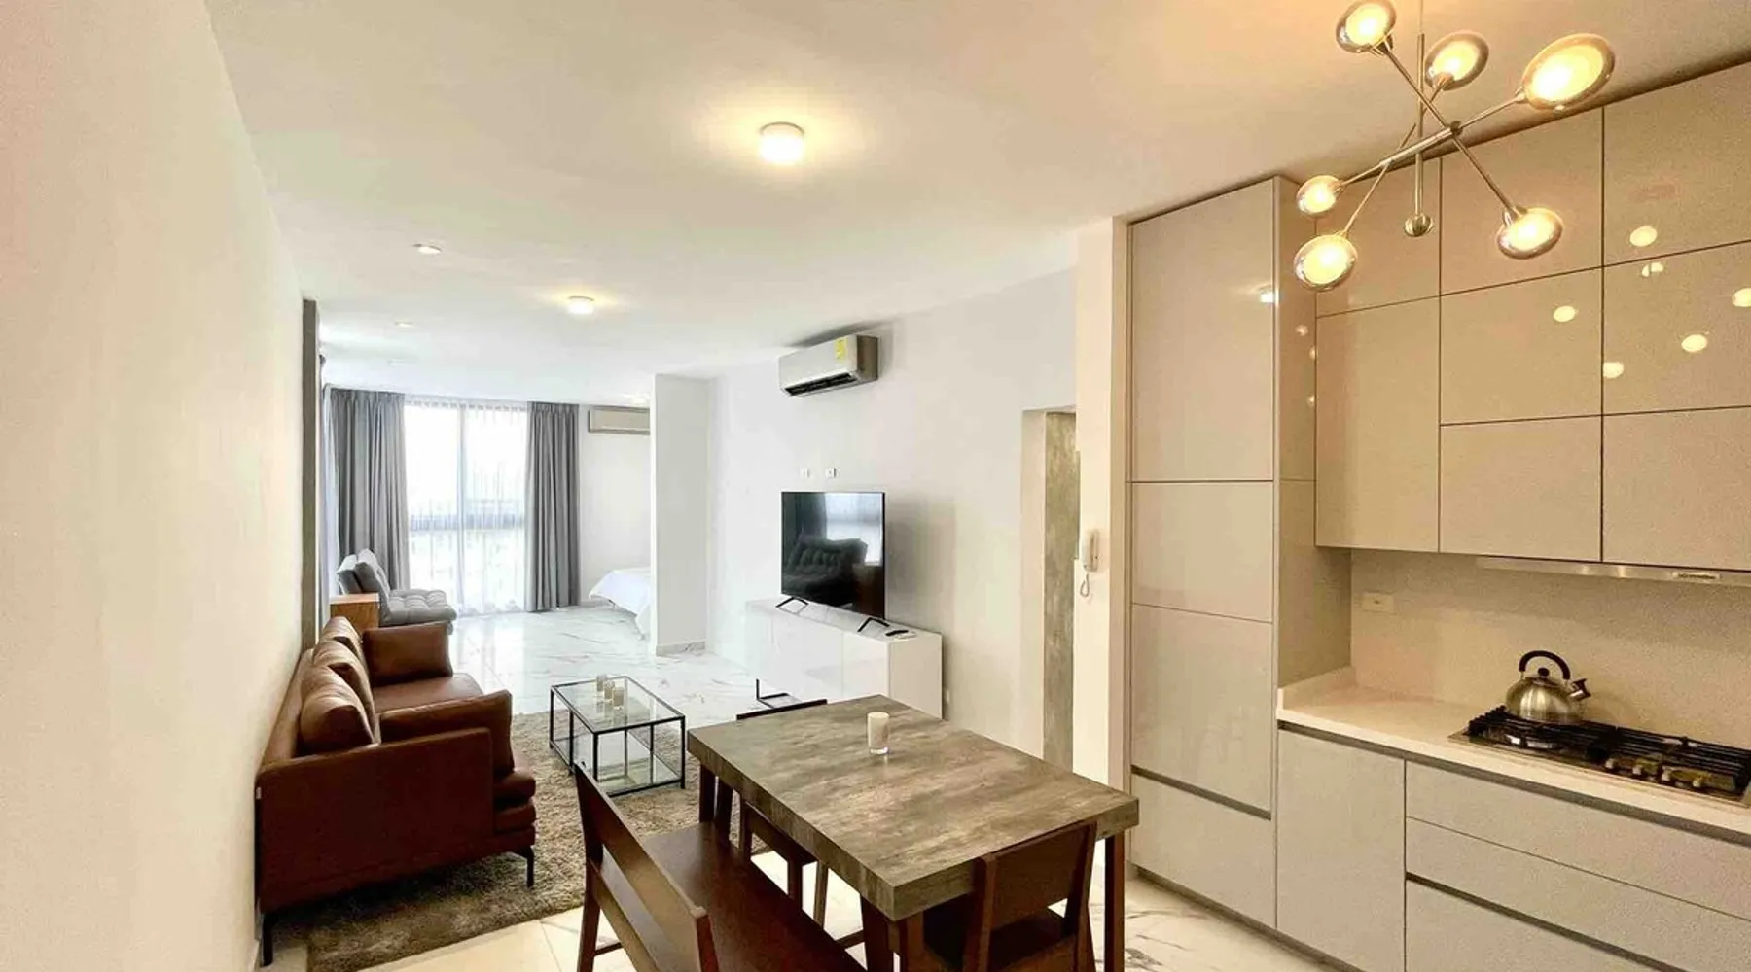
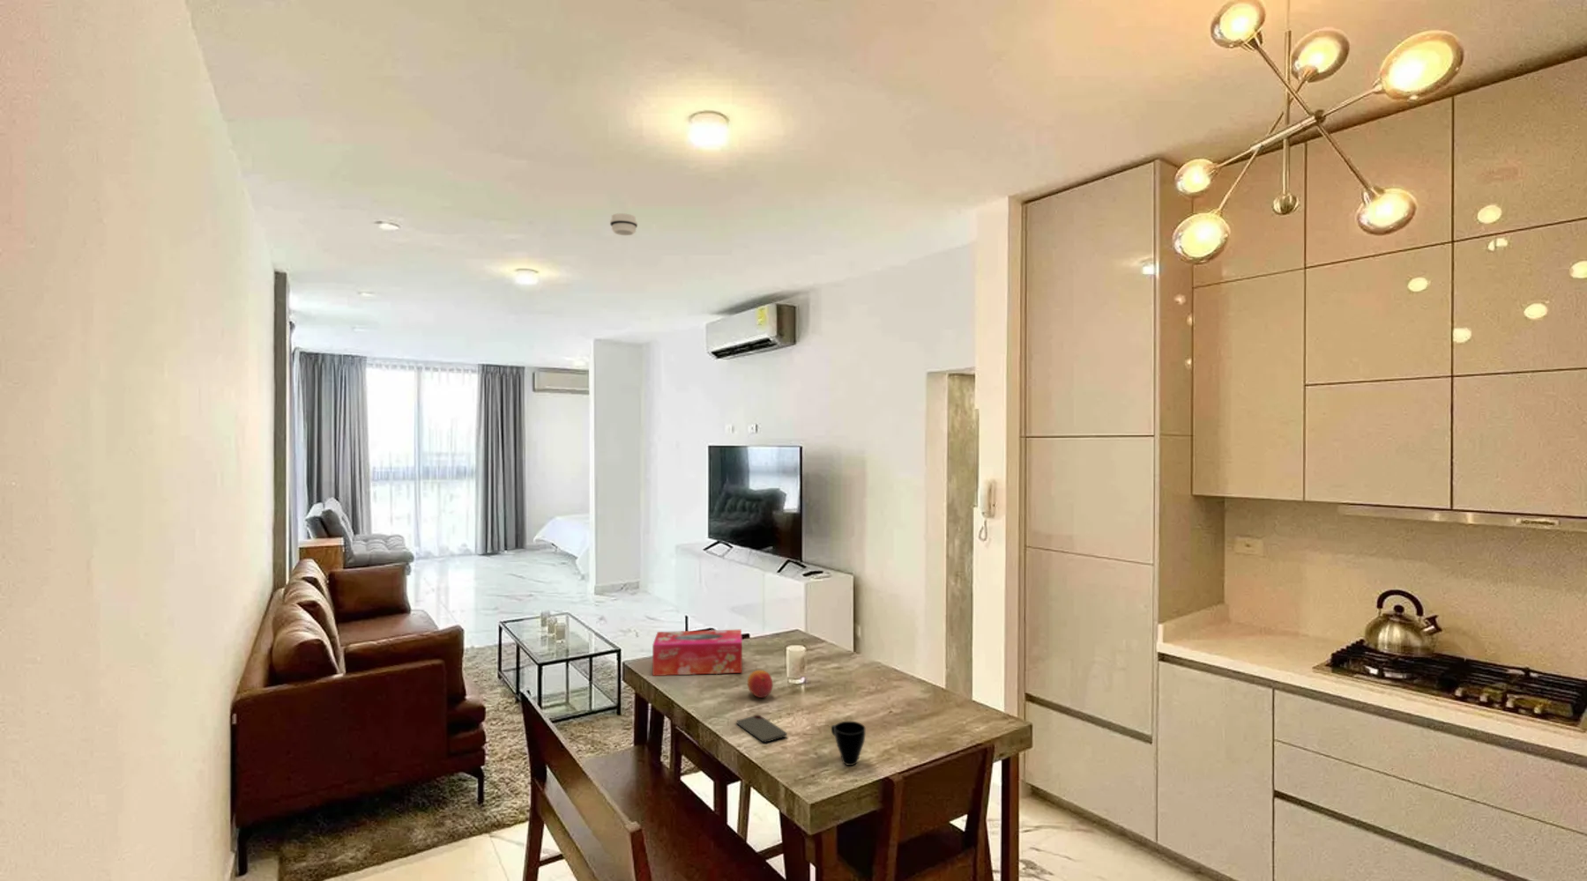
+ fruit [747,669,774,699]
+ smartphone [736,715,788,743]
+ smoke detector [609,213,638,237]
+ tissue box [651,629,744,677]
+ cup [830,720,866,766]
